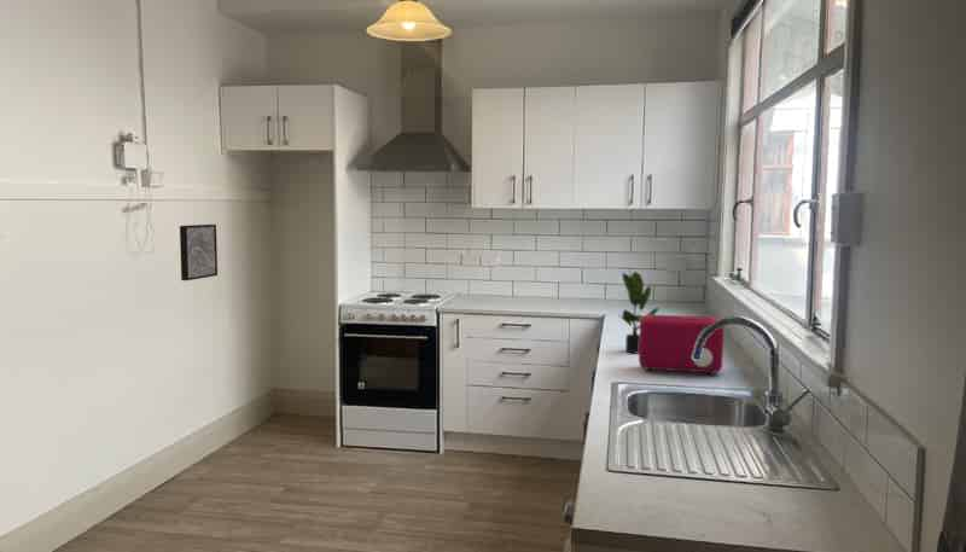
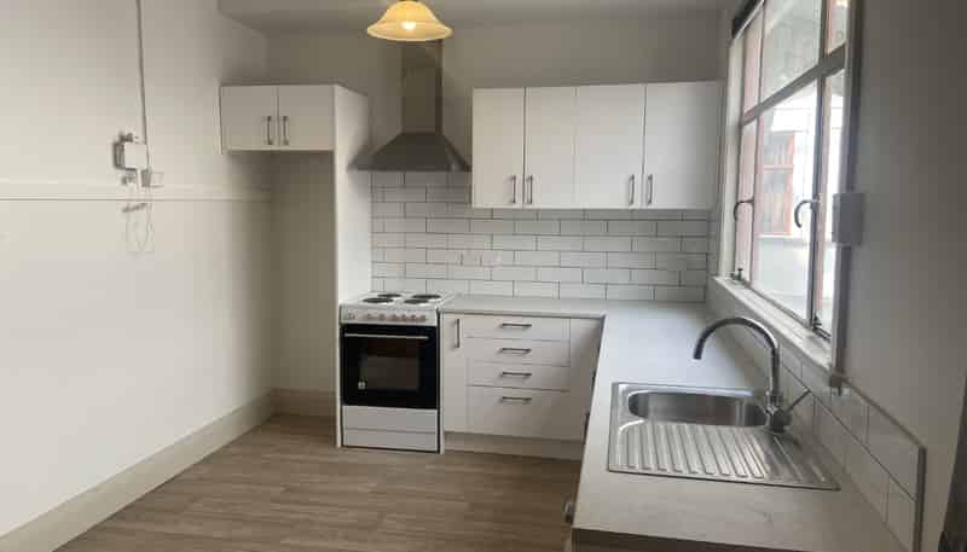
- toaster [638,313,724,376]
- wall art [179,223,219,281]
- potted plant [618,269,661,354]
